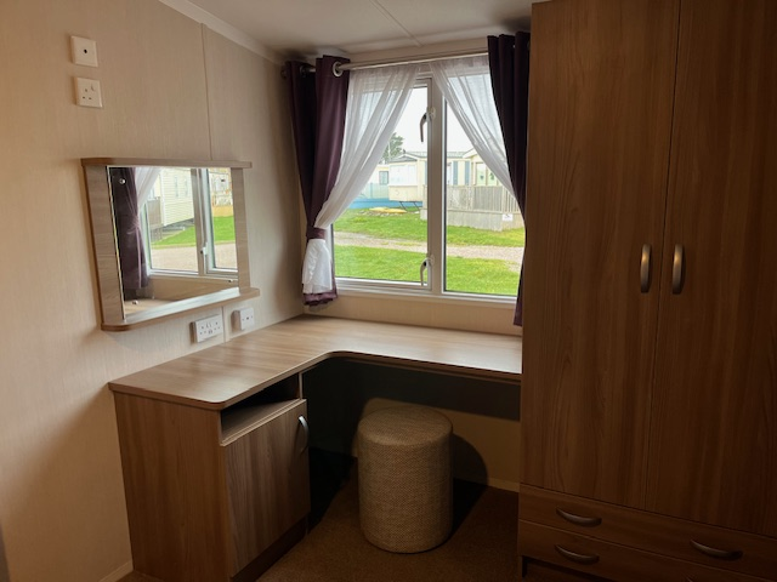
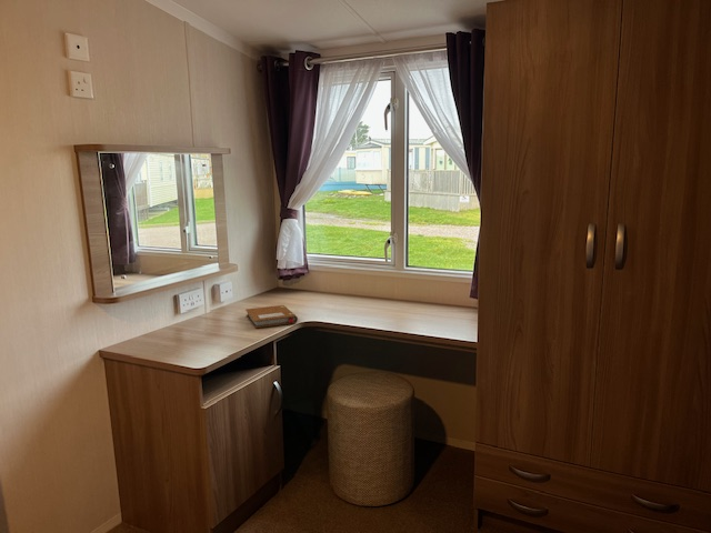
+ notebook [244,304,299,329]
